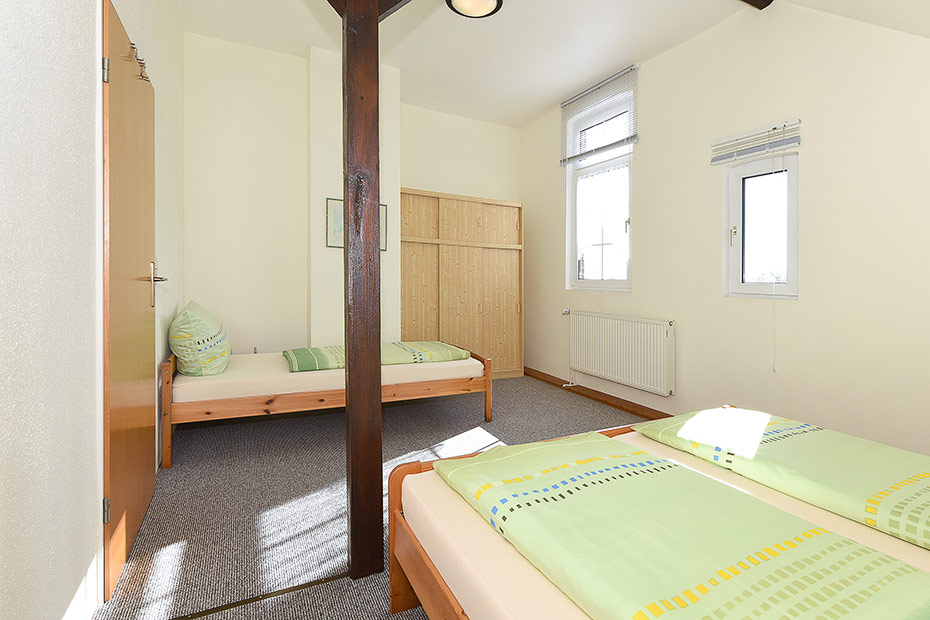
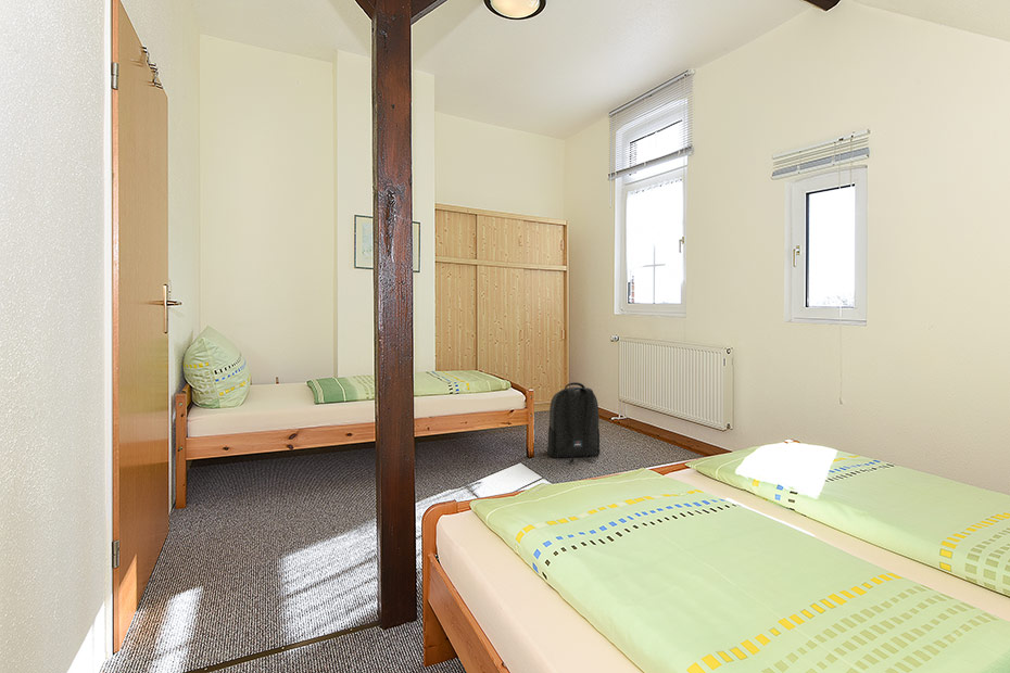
+ backpack [546,381,601,464]
